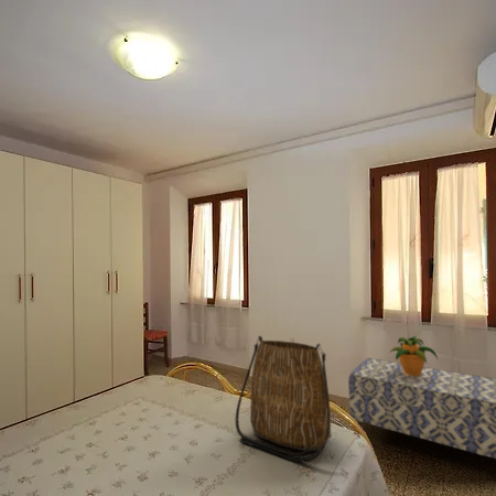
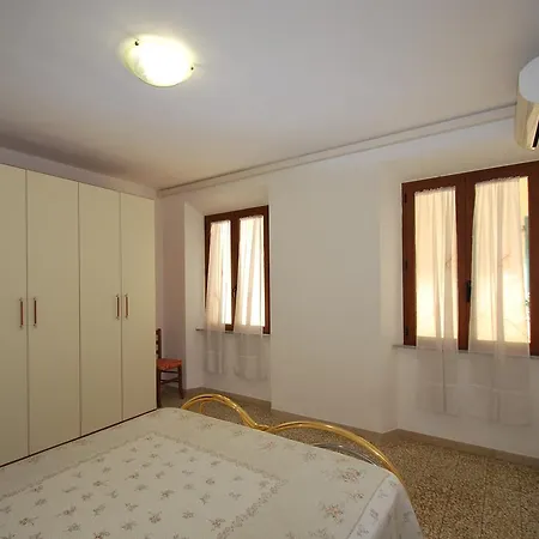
- bench [347,357,496,460]
- potted plant [388,335,439,376]
- tote bag [235,335,332,463]
